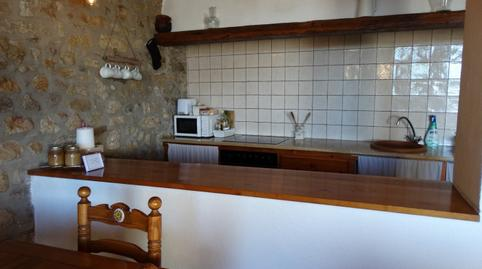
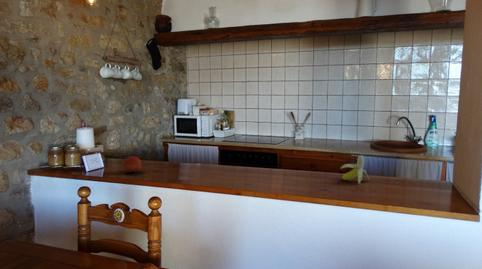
+ banana [339,155,372,184]
+ fruit [122,155,143,174]
